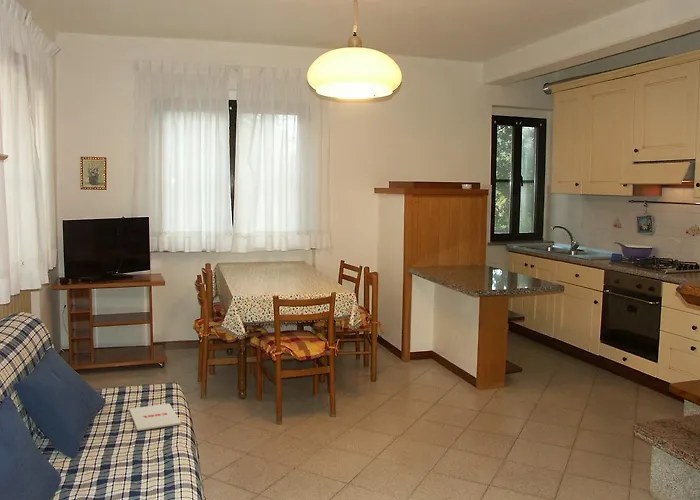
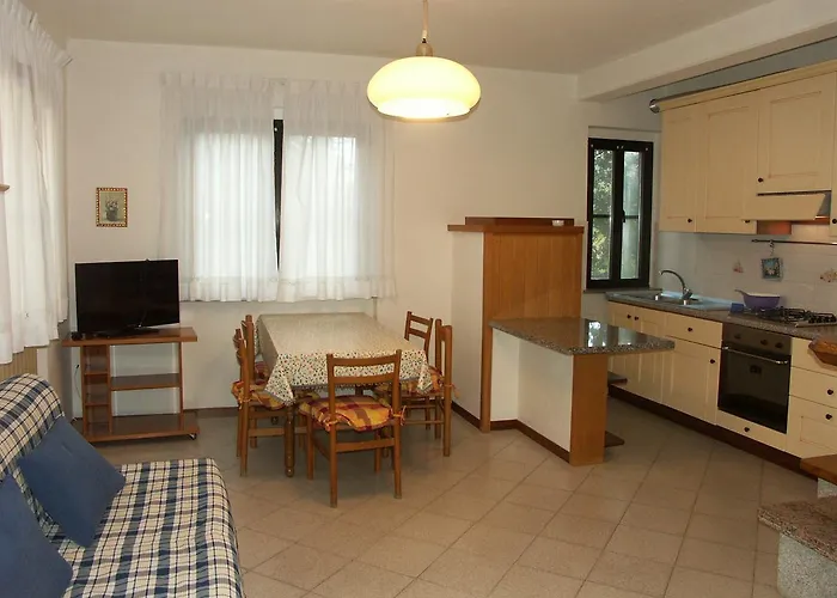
- magazine [128,403,182,432]
